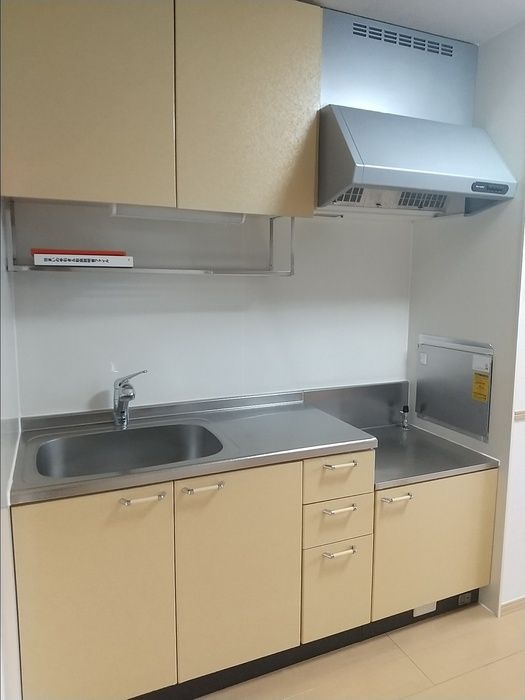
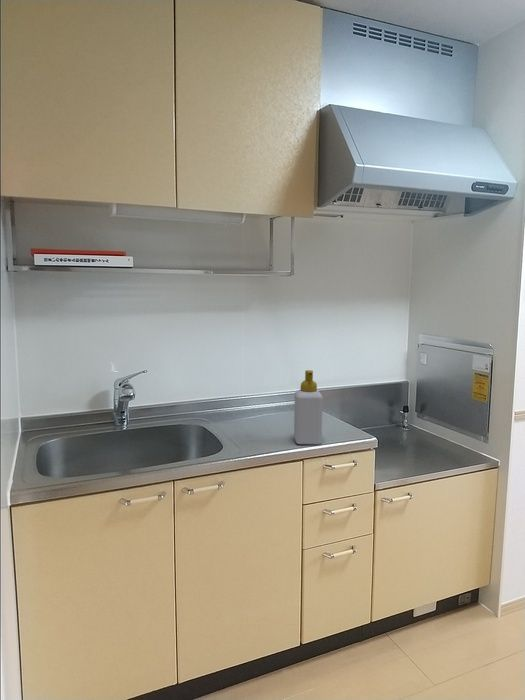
+ soap bottle [293,369,324,445]
